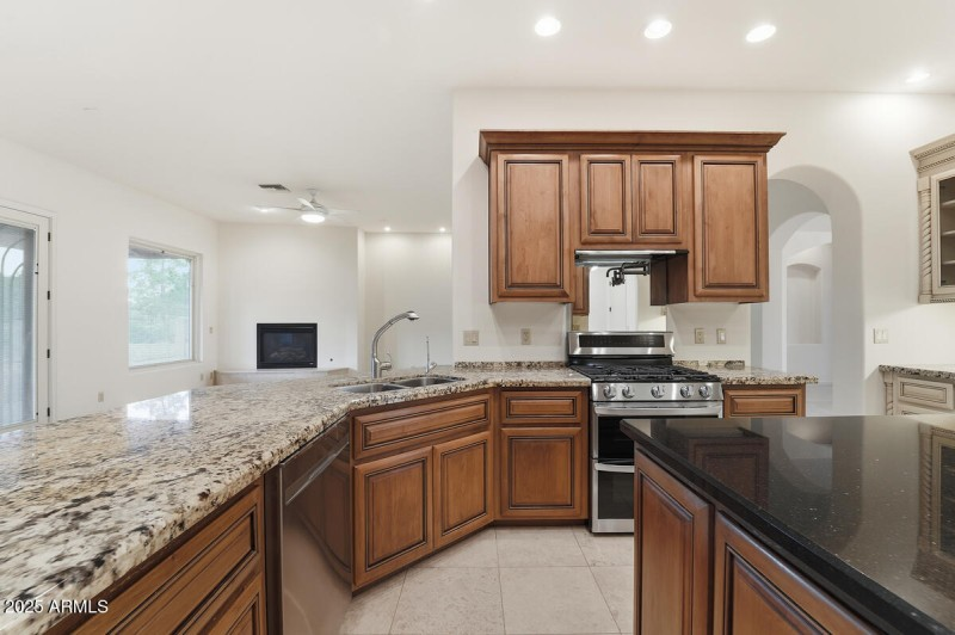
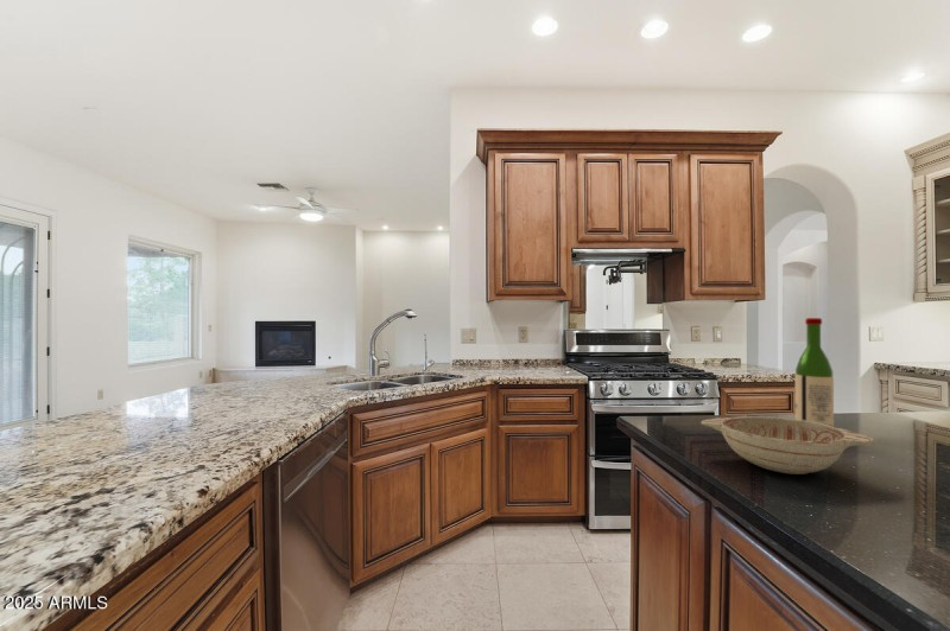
+ decorative bowl [699,415,875,476]
+ wine bottle [794,317,835,427]
